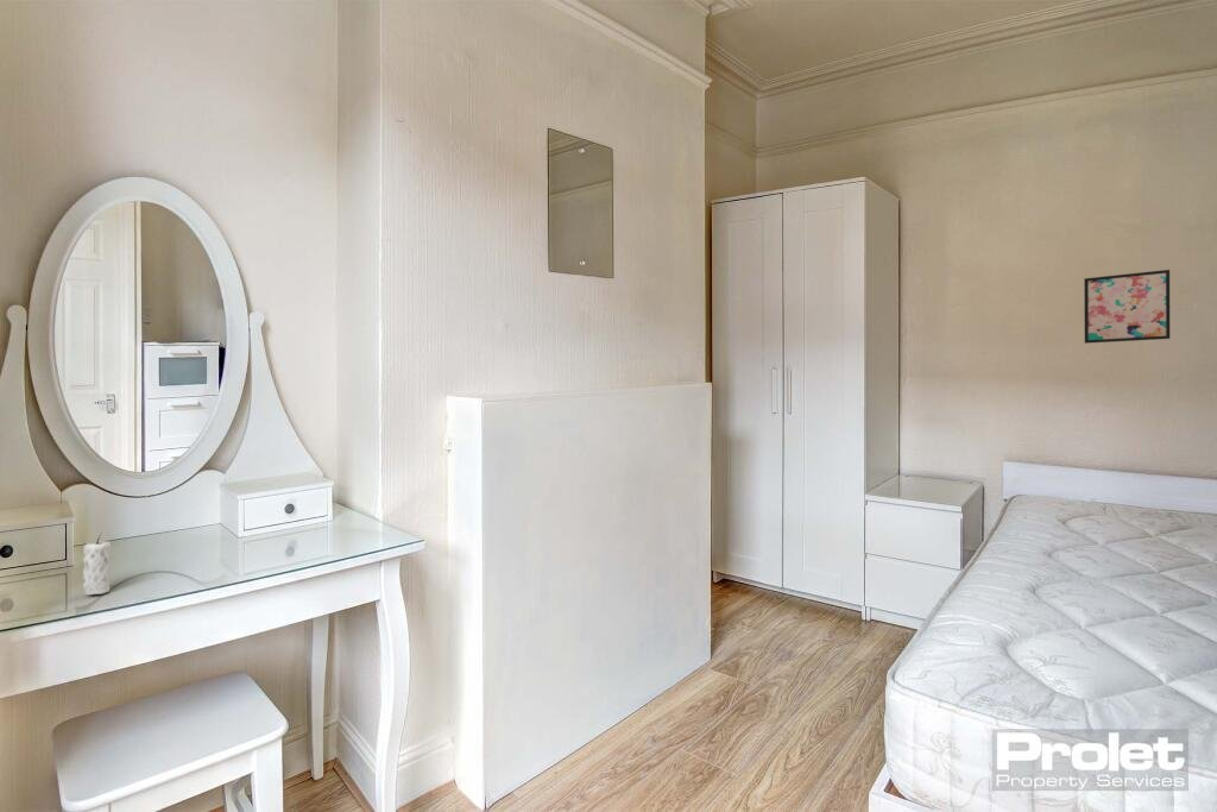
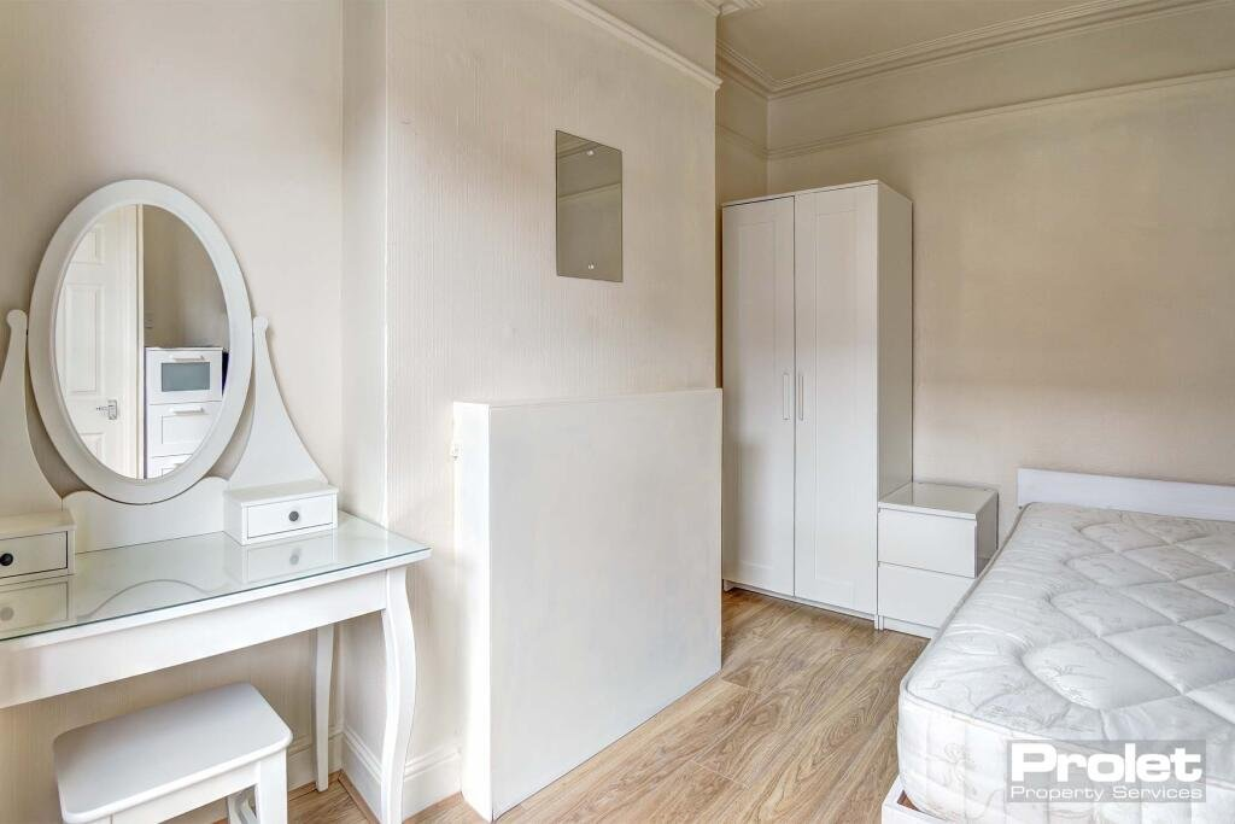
- candle [82,531,112,596]
- wall art [1083,269,1171,345]
